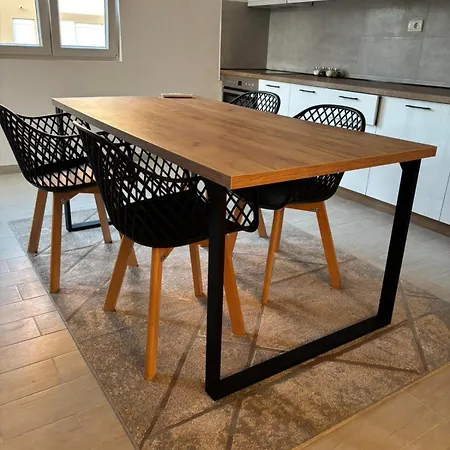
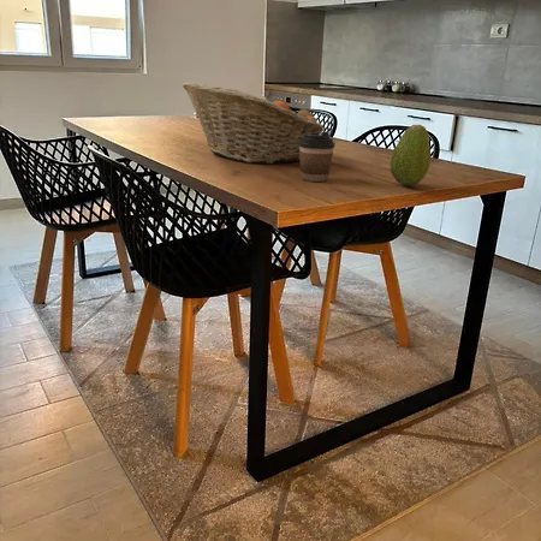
+ coffee cup [299,130,337,183]
+ fruit [390,124,432,186]
+ fruit basket [180,81,325,165]
